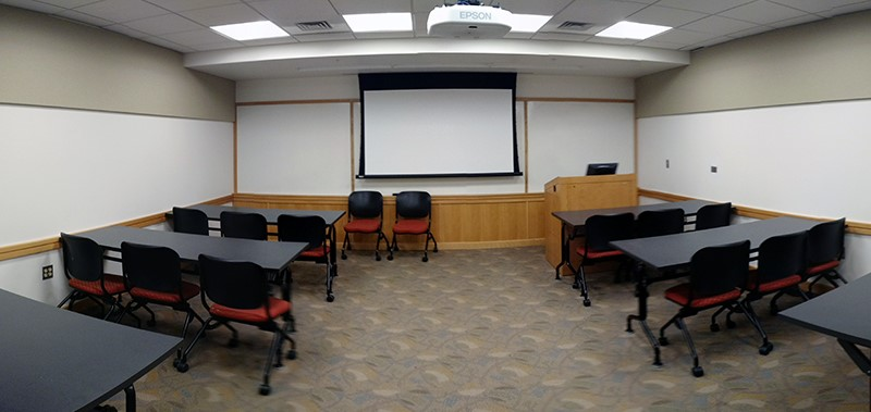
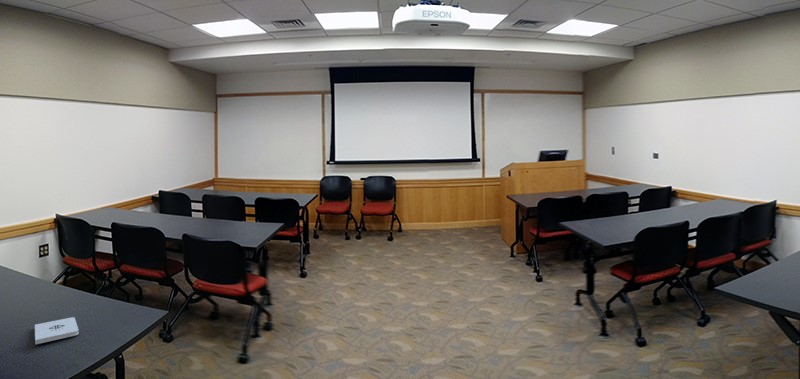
+ notepad [34,316,80,345]
